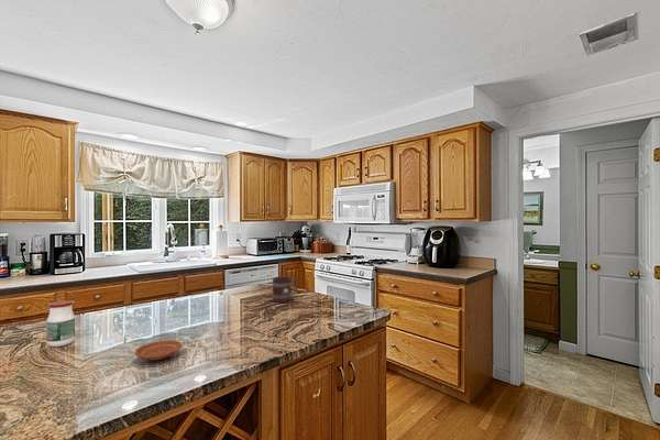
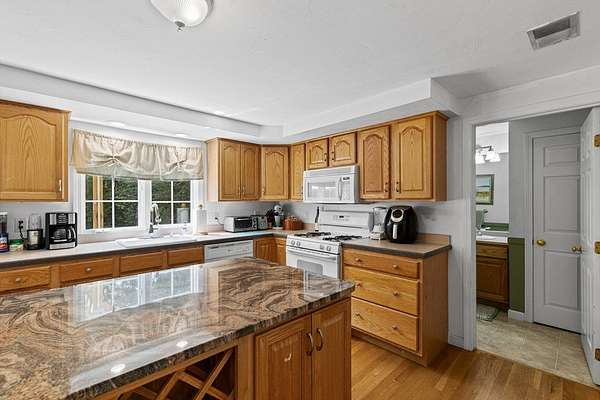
- jar [45,299,76,348]
- plate [133,339,183,362]
- mug [271,276,299,304]
